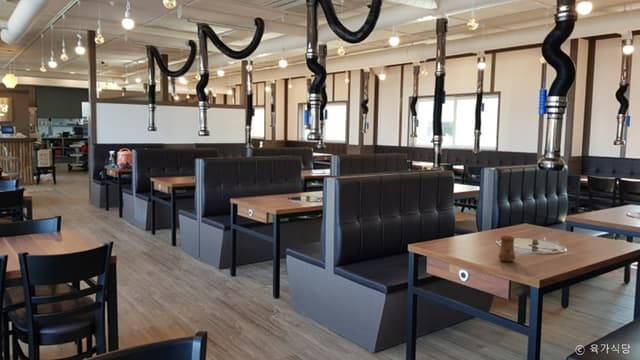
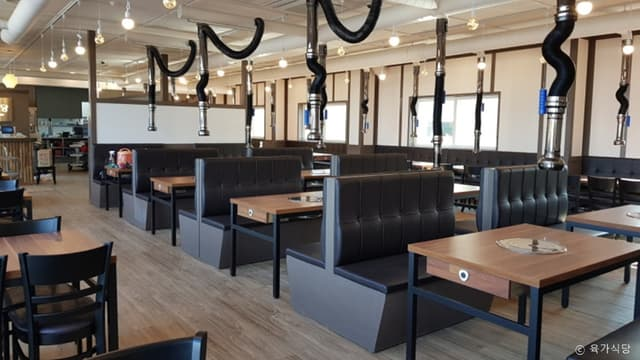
- cup [497,235,516,263]
